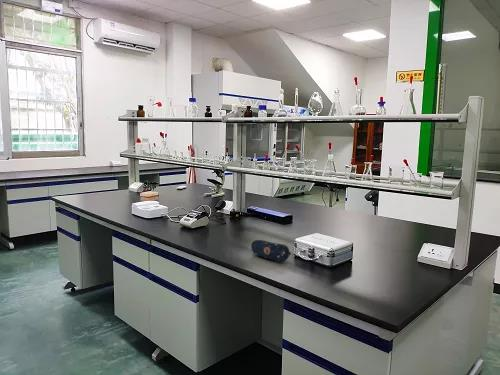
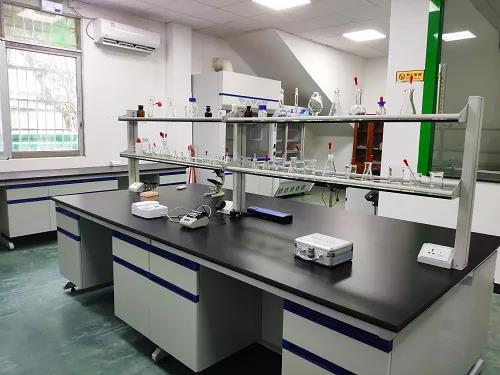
- pencil case [250,239,292,263]
